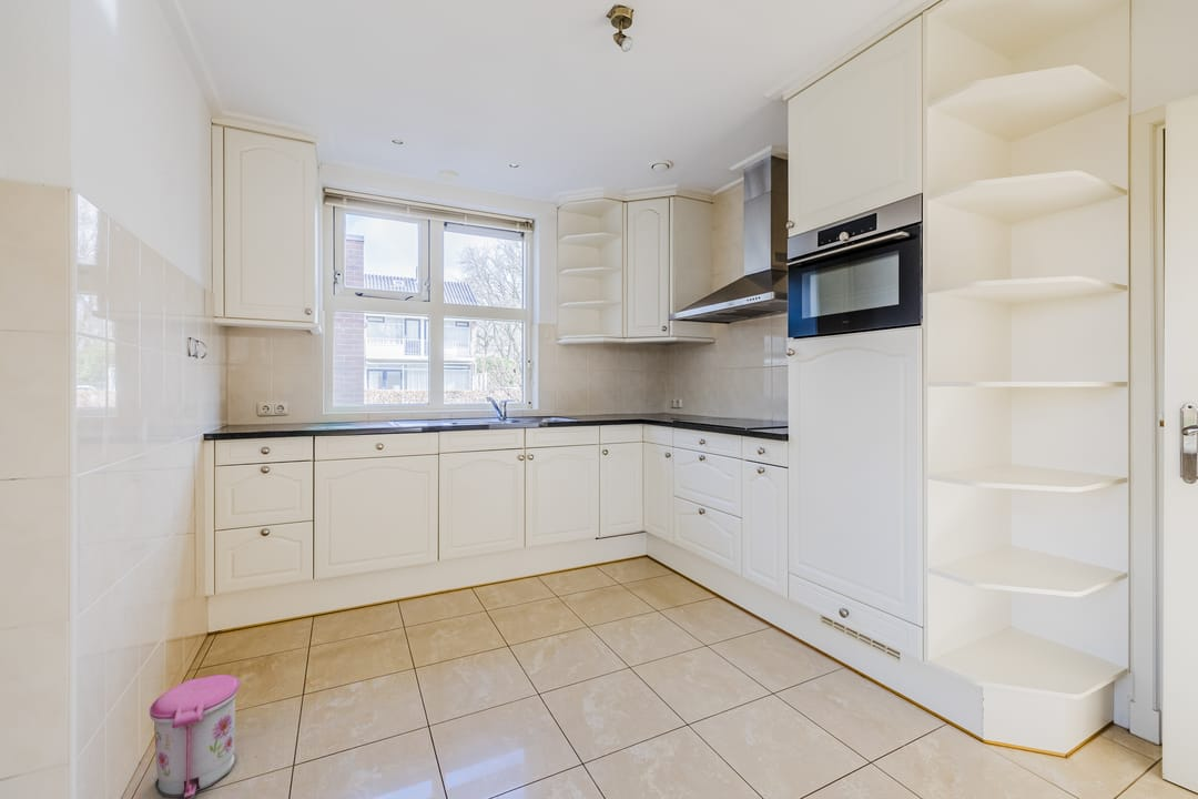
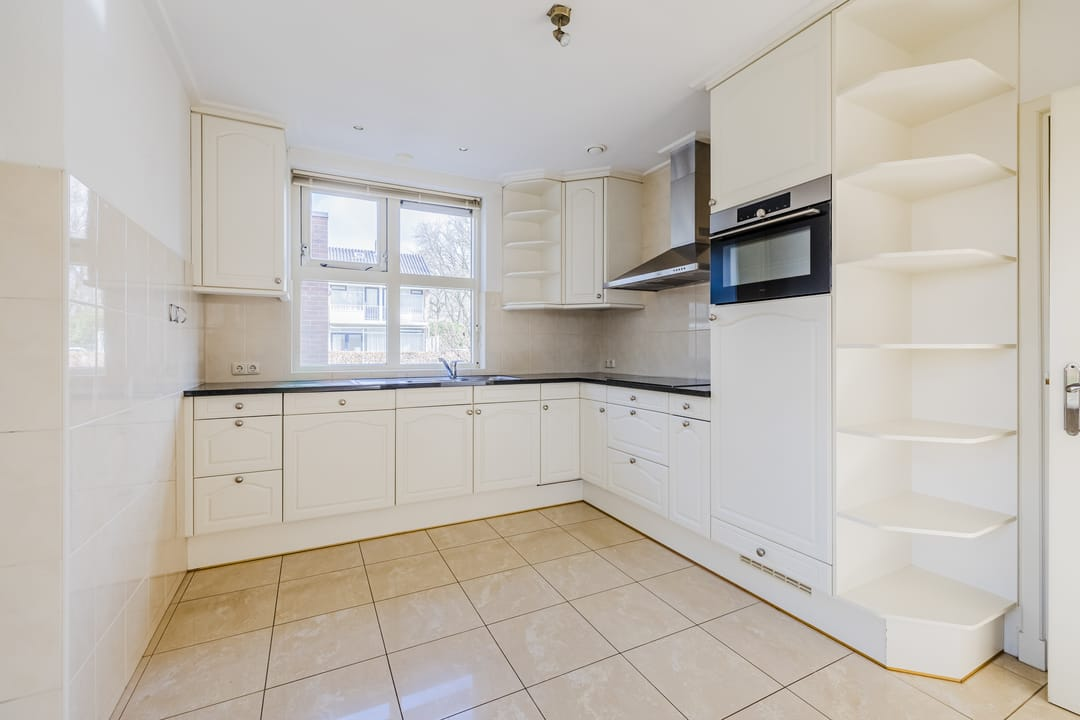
- trash can [149,674,242,799]
